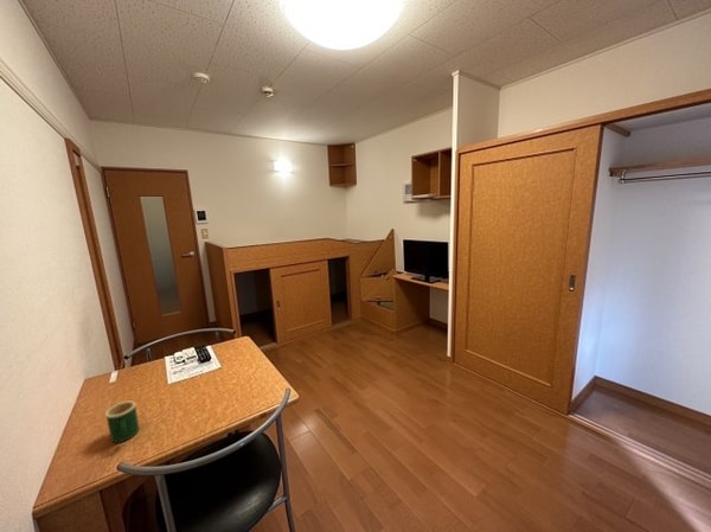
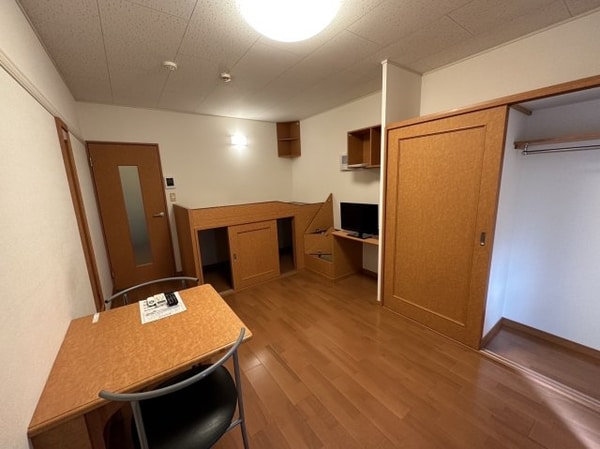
- mug [104,400,141,443]
